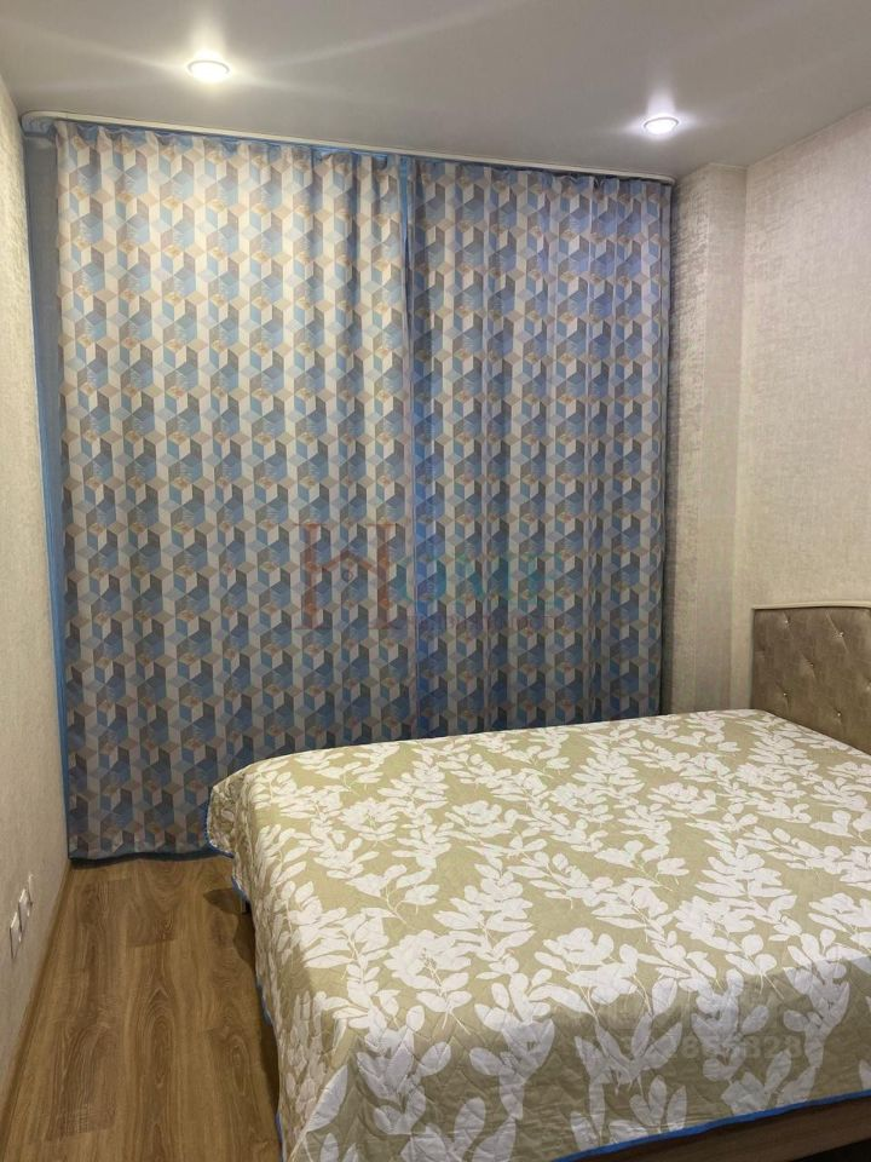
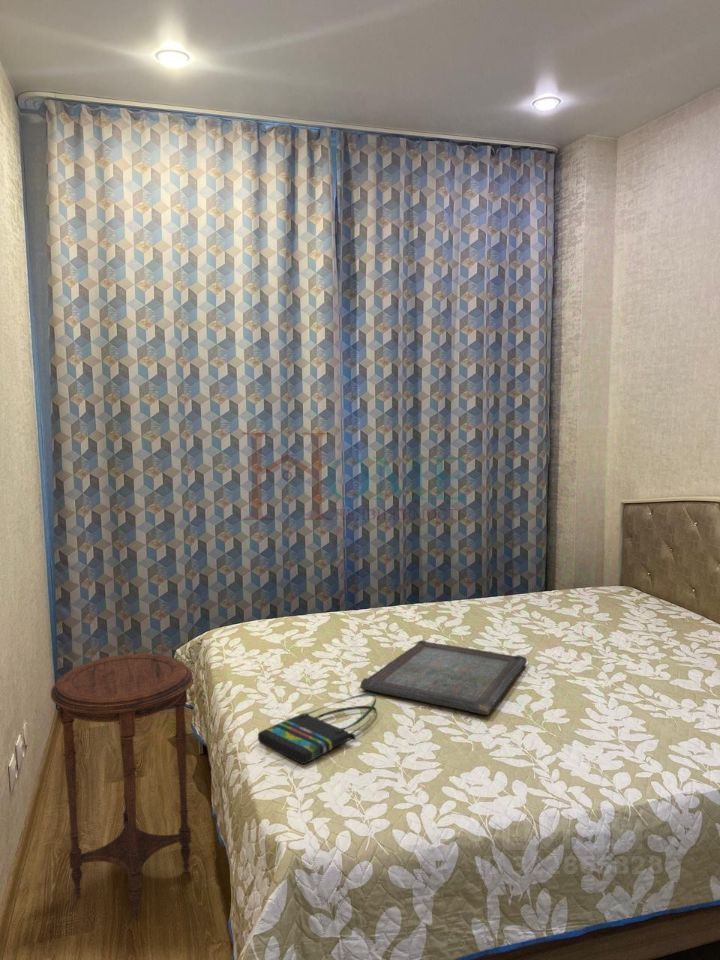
+ tote bag [257,692,377,765]
+ serving tray [360,639,528,716]
+ side table [50,653,194,920]
